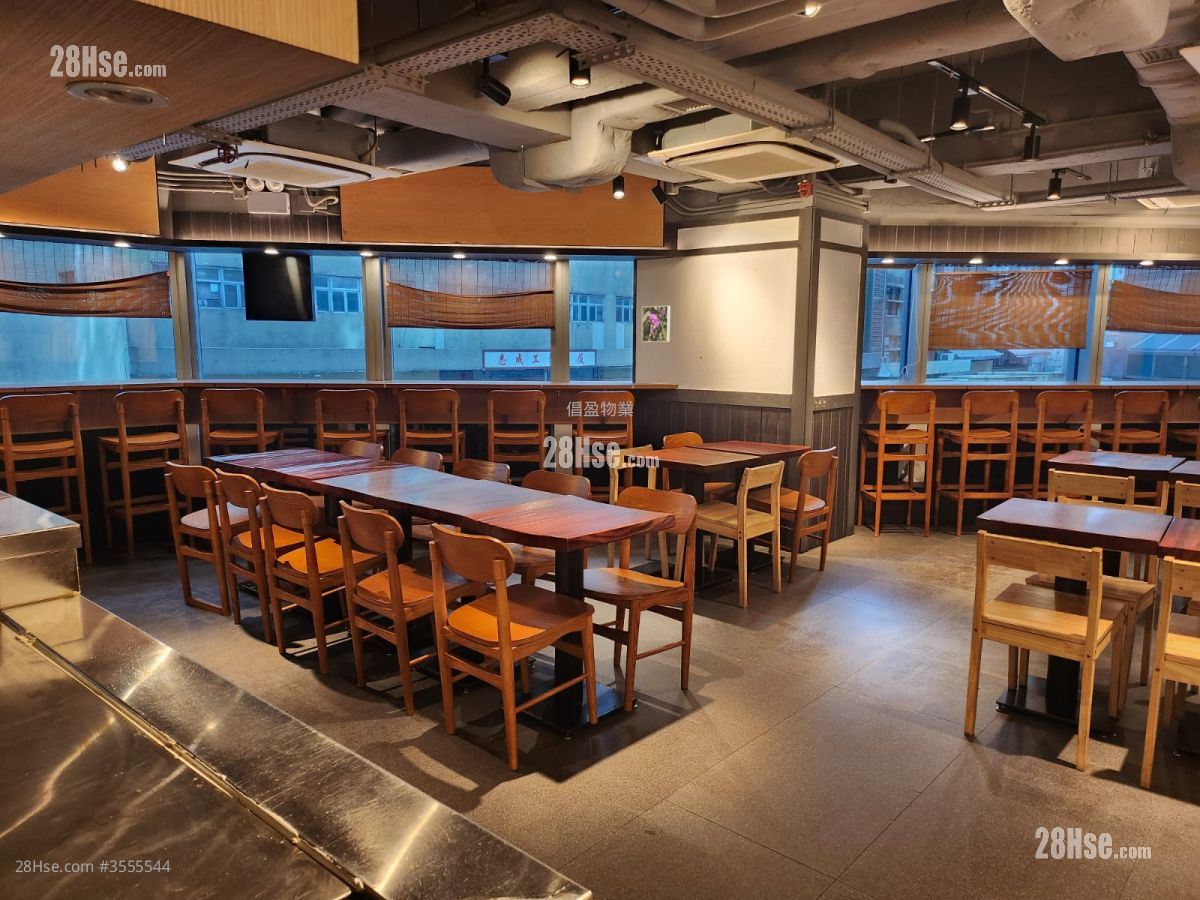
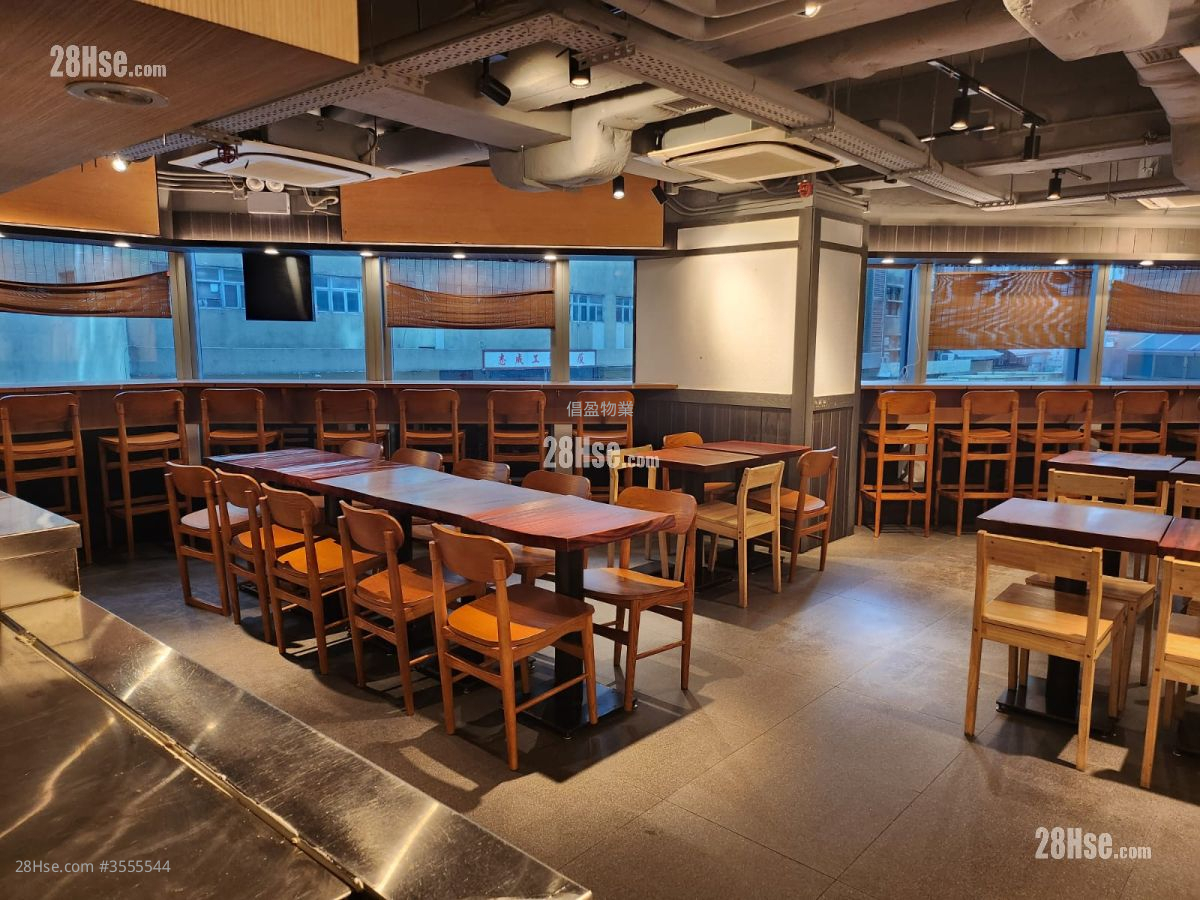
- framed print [641,305,671,343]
